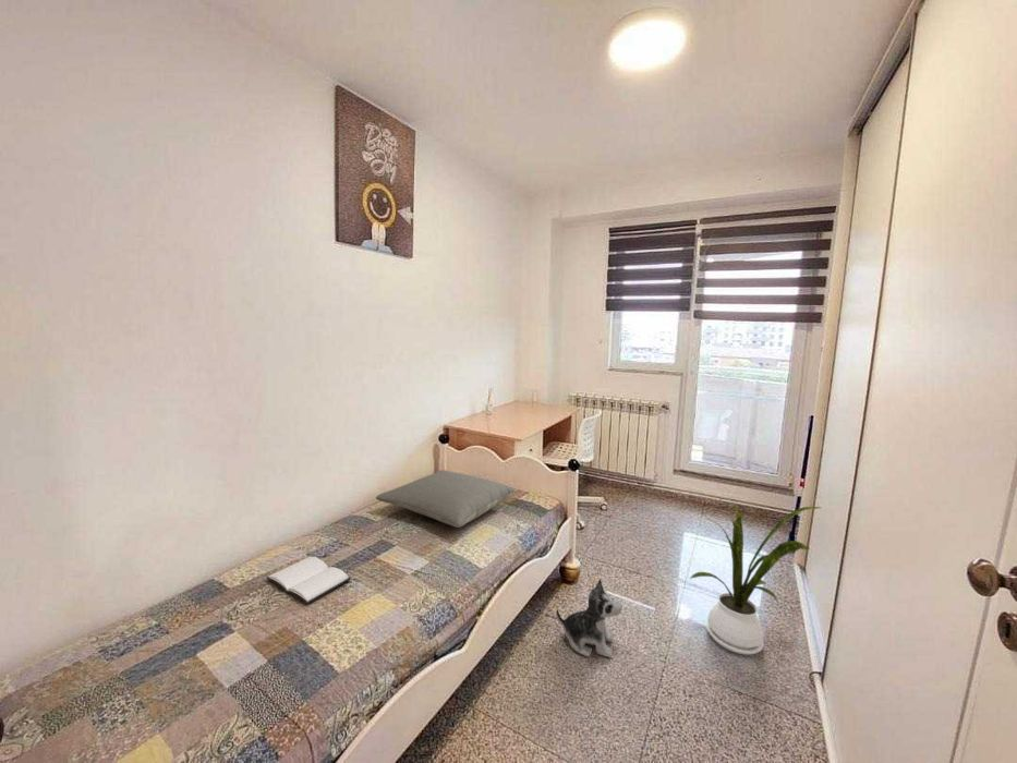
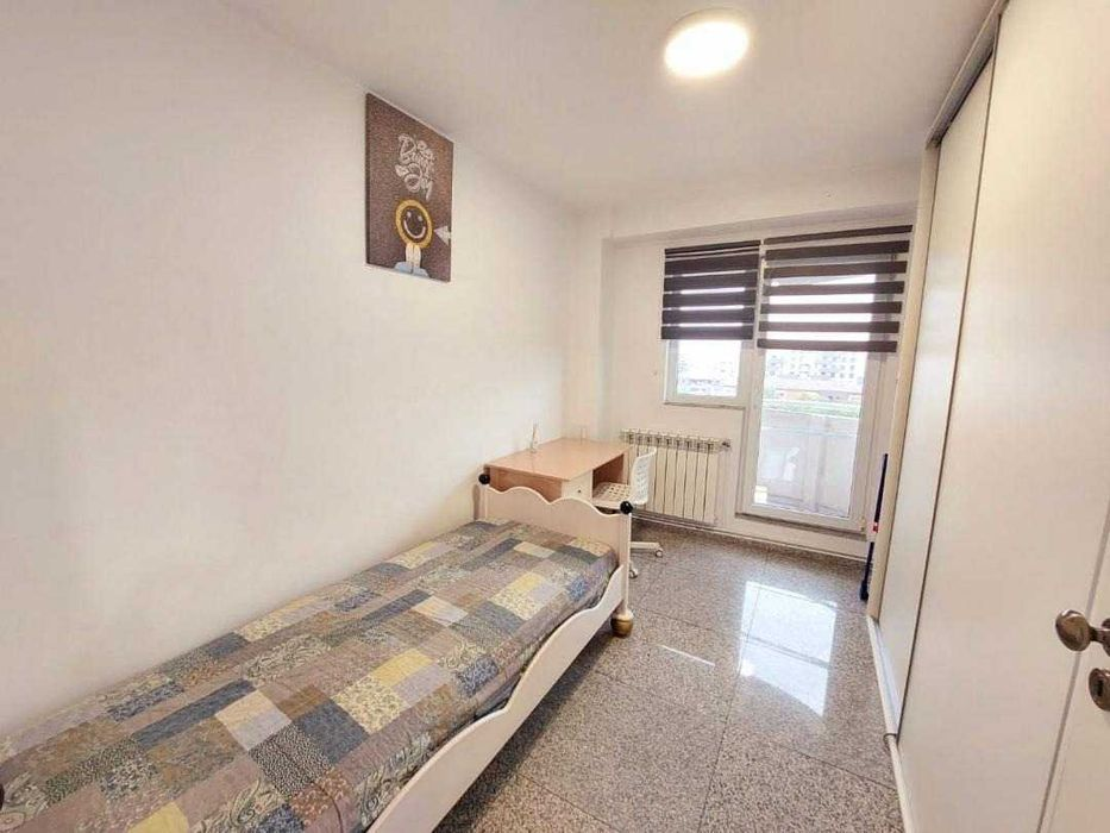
- house plant [688,505,821,656]
- book [265,556,352,605]
- plush toy [555,579,623,658]
- pillow [375,469,517,529]
